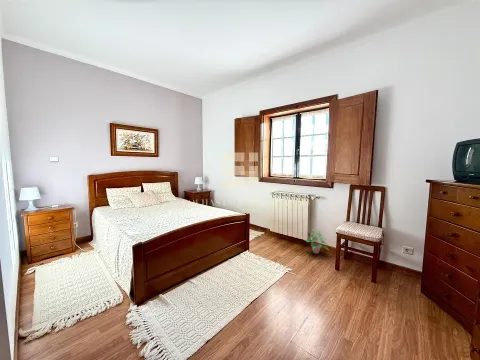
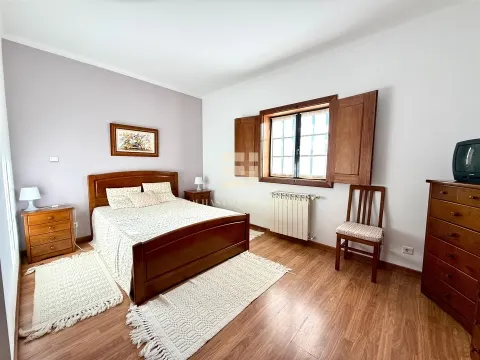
- potted plant [305,228,330,254]
